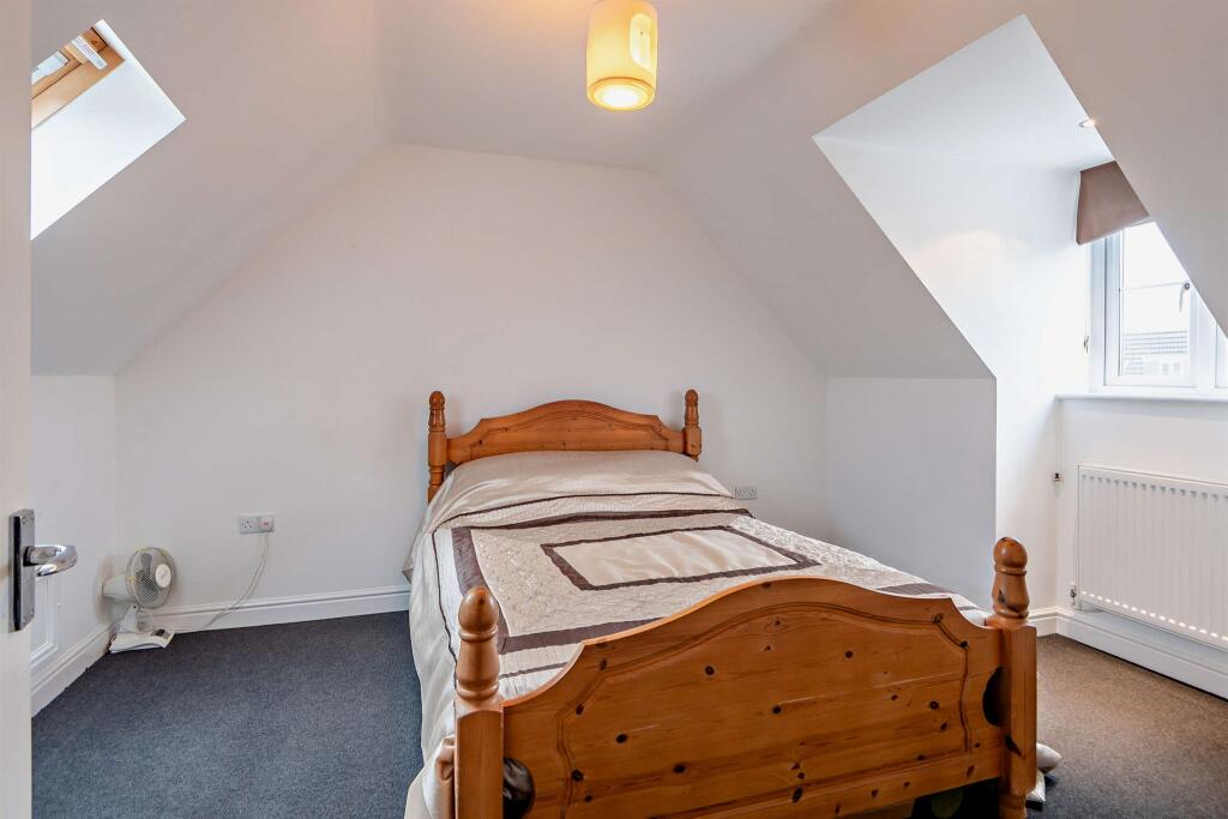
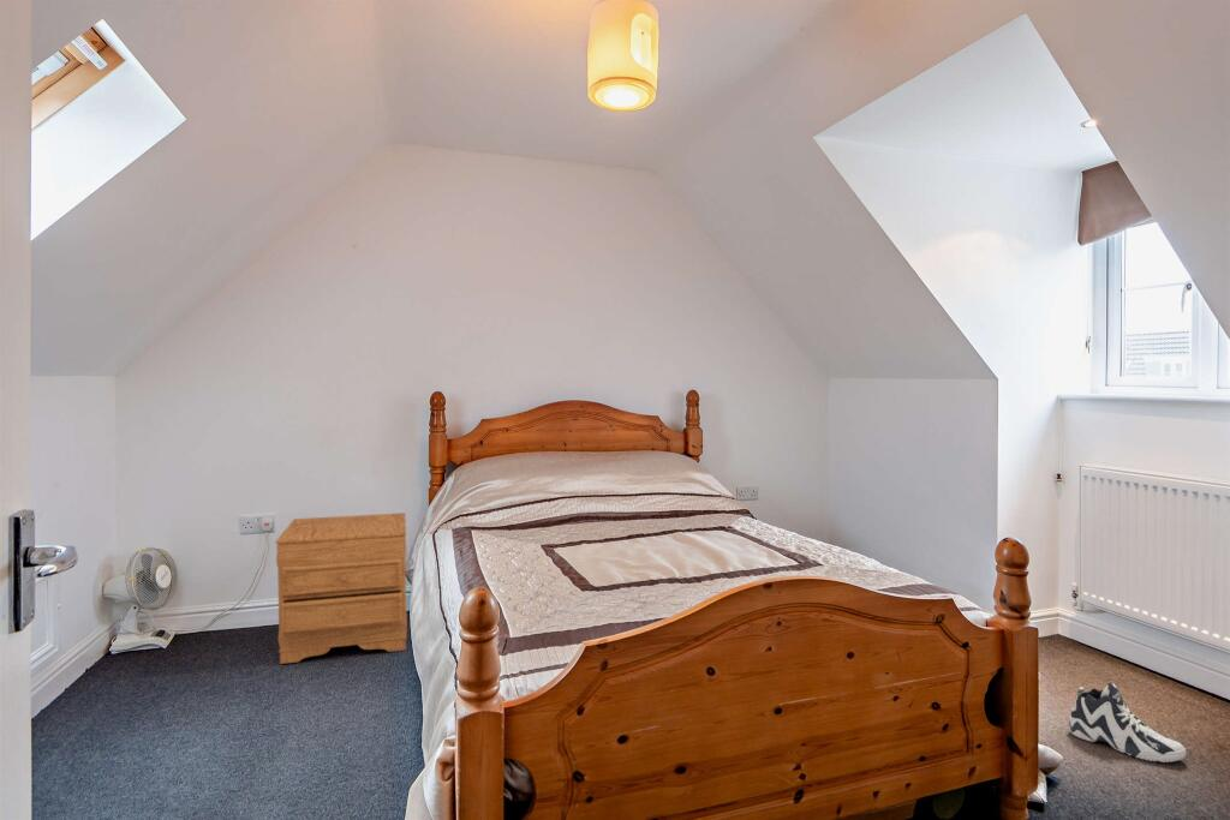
+ sneaker [1068,681,1187,764]
+ nightstand [275,511,408,665]
